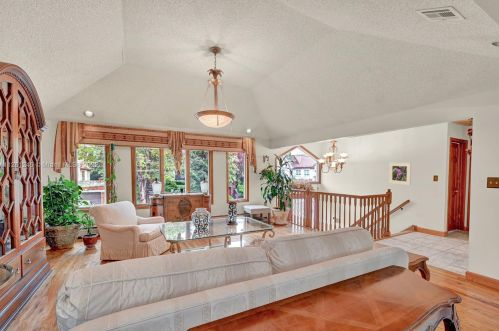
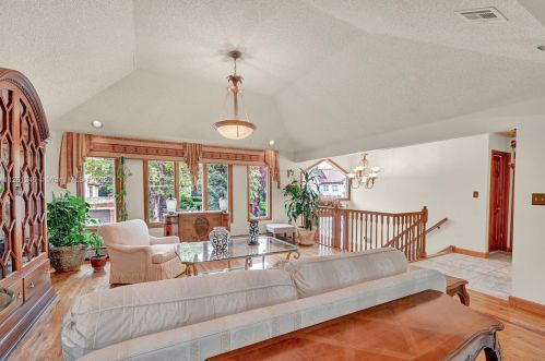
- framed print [388,161,412,186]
